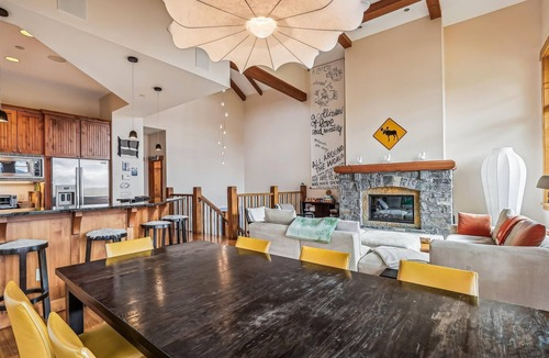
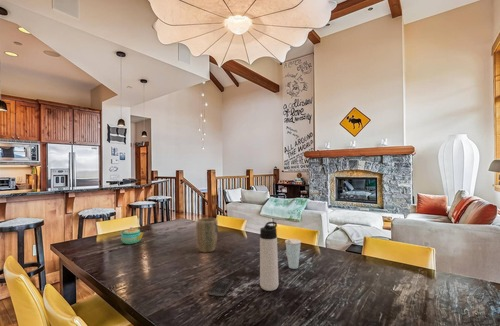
+ teapot [119,226,145,245]
+ thermos bottle [259,221,279,292]
+ cup [284,238,302,270]
+ plant pot [195,217,219,254]
+ smartphone [207,277,235,297]
